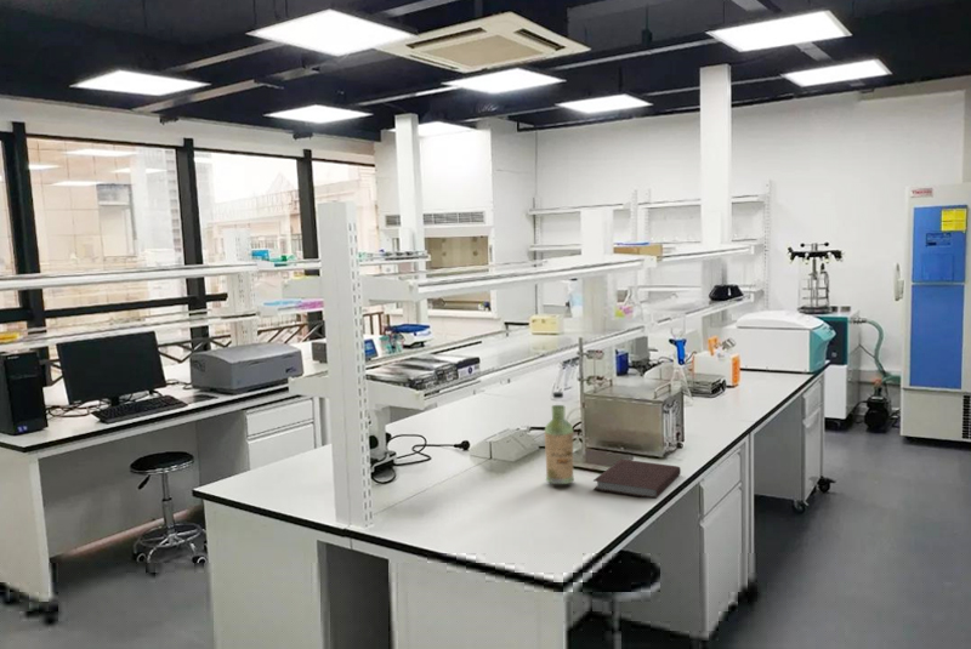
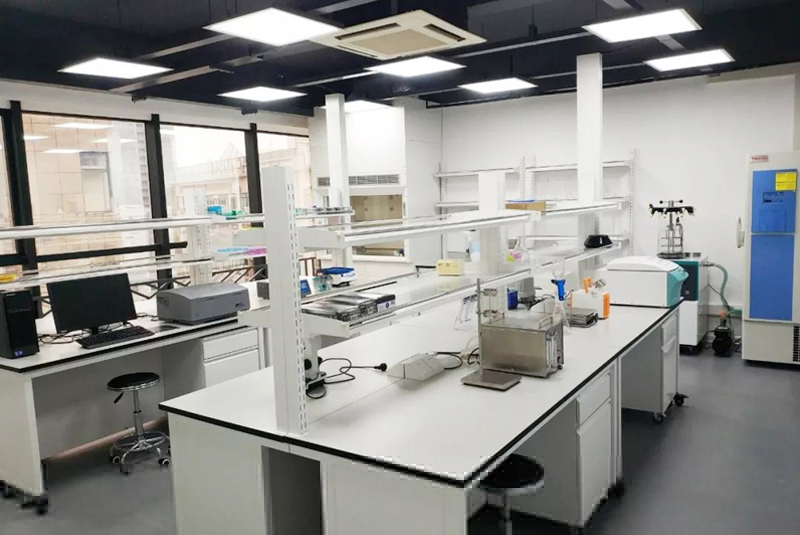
- bottle [544,391,575,485]
- notebook [592,459,682,500]
